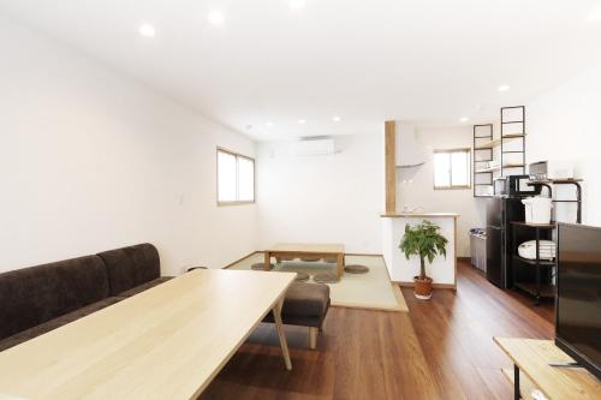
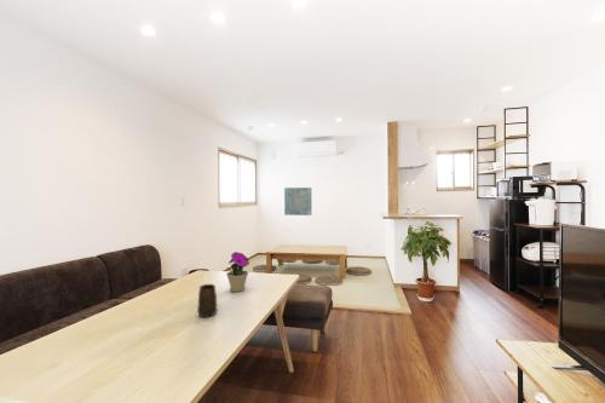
+ wall art [283,186,312,217]
+ mug [196,283,218,318]
+ flower pot [225,251,250,293]
